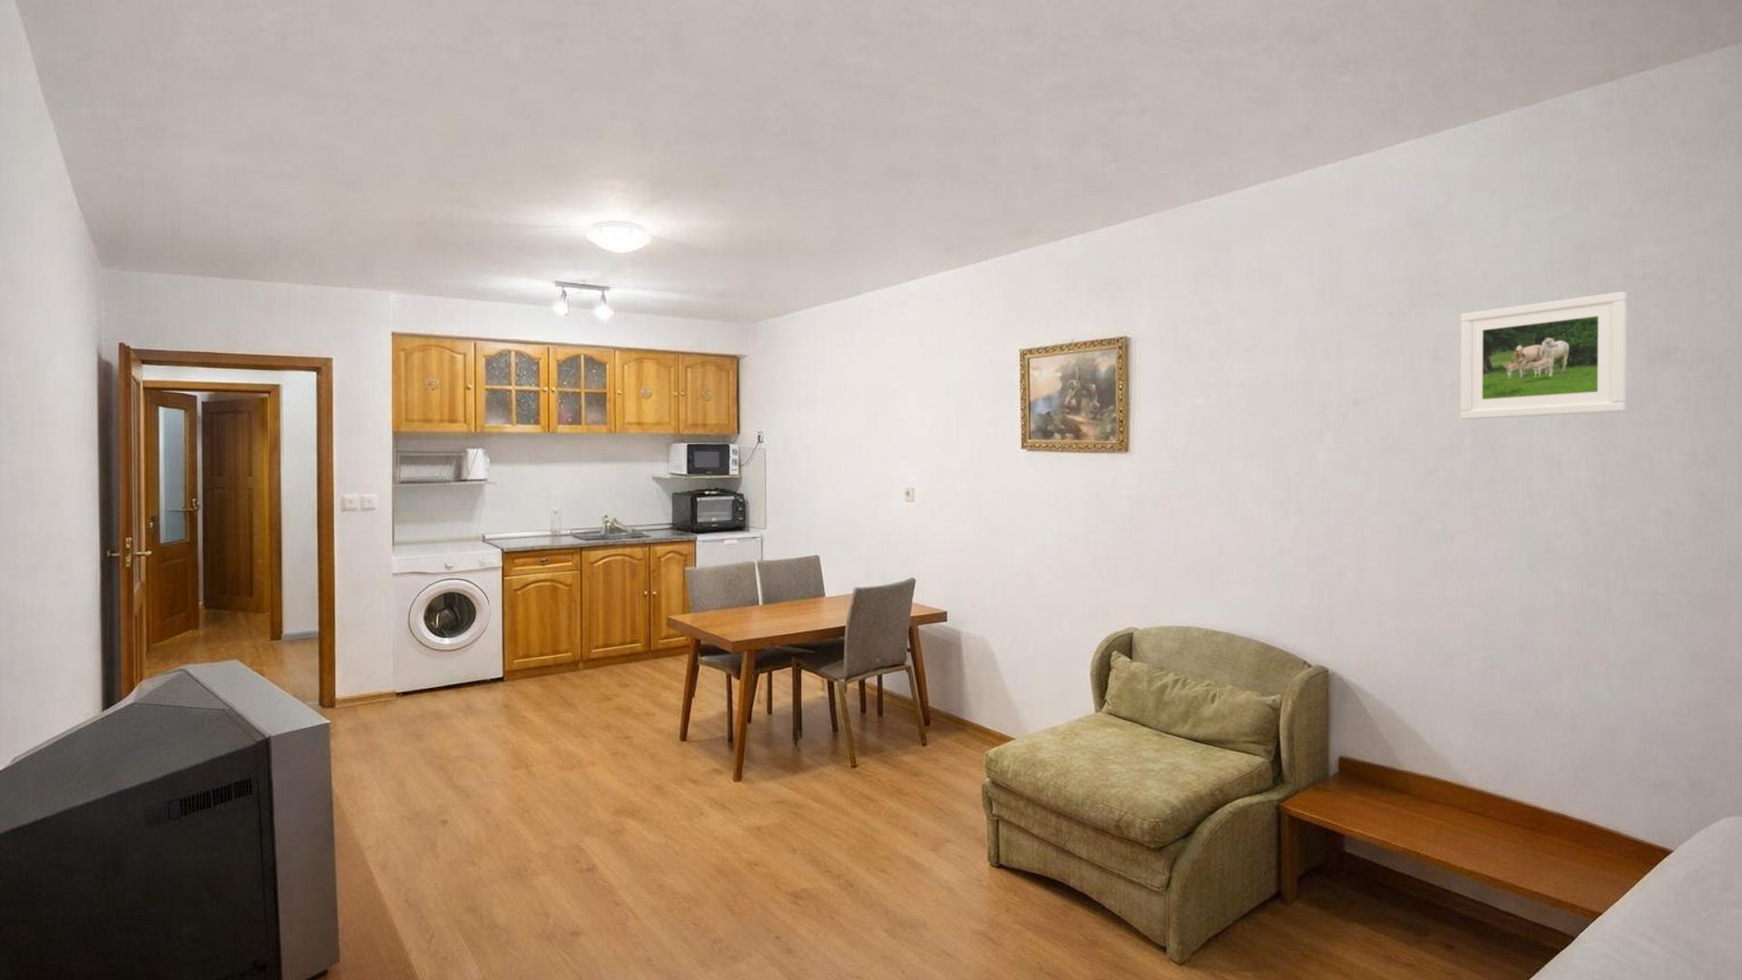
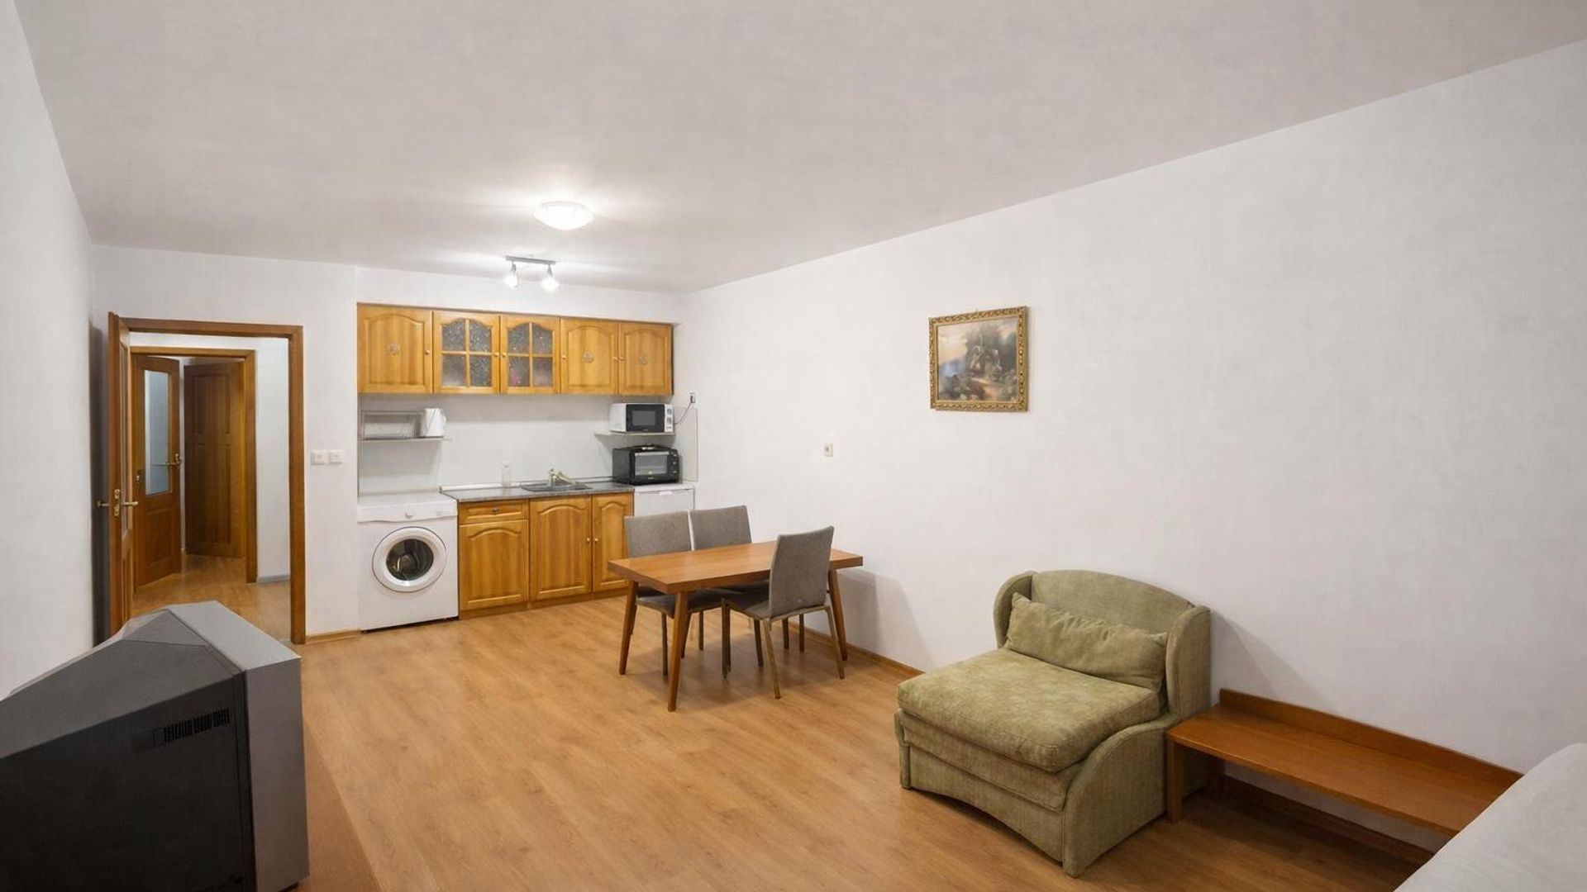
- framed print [1460,291,1627,420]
